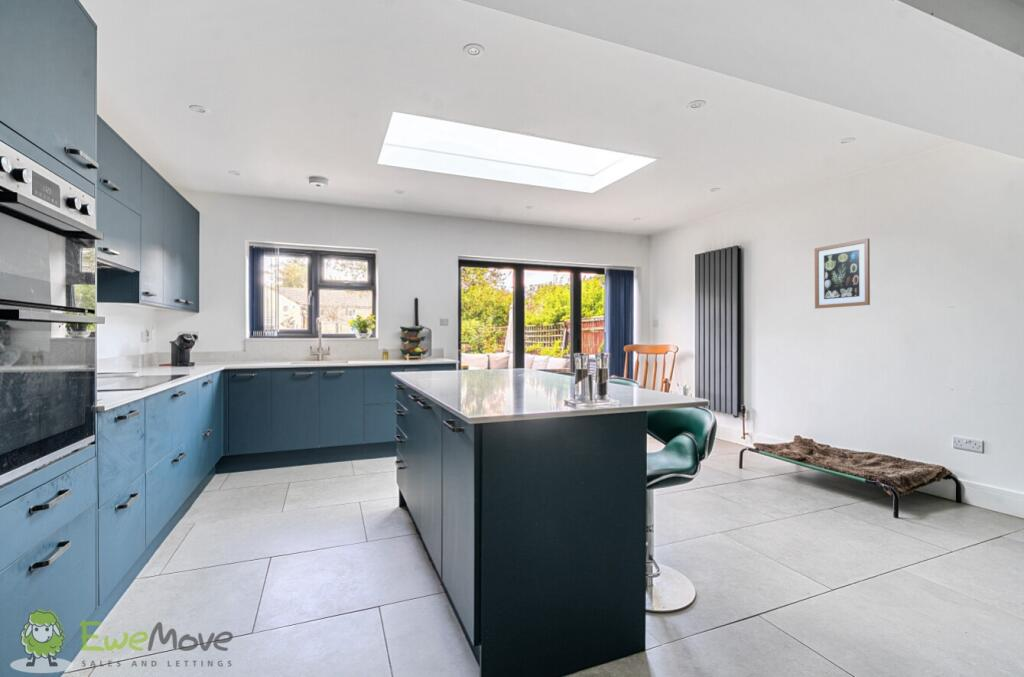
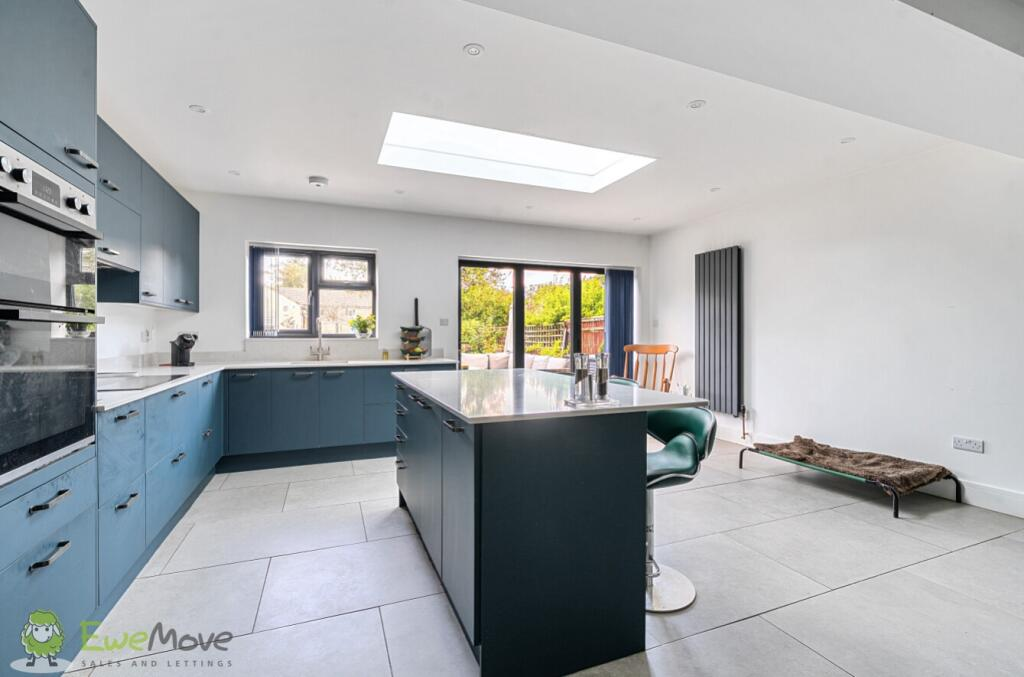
- wall art [814,237,871,310]
